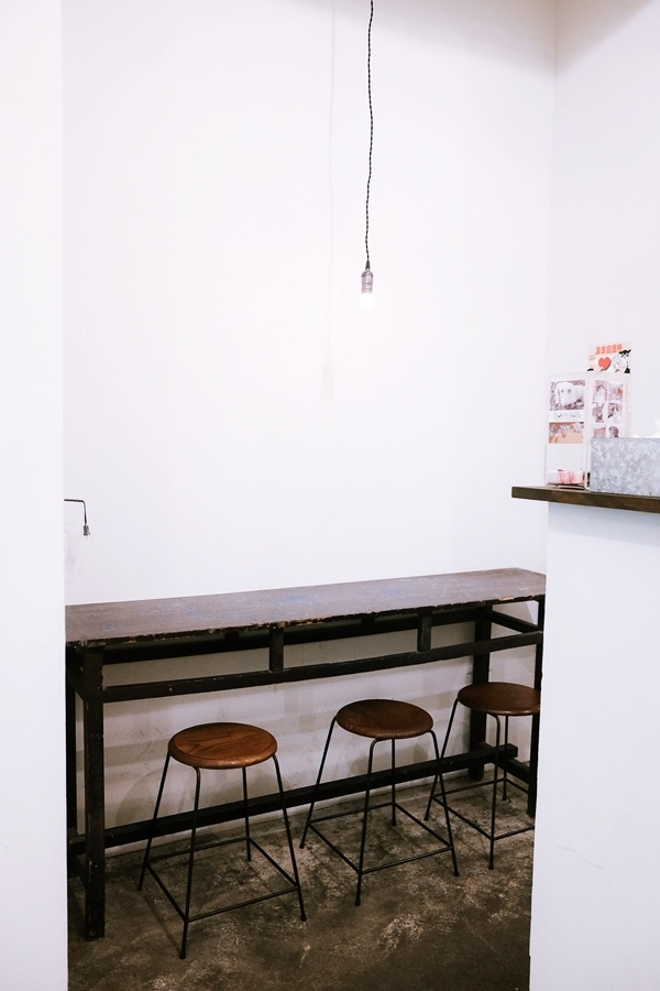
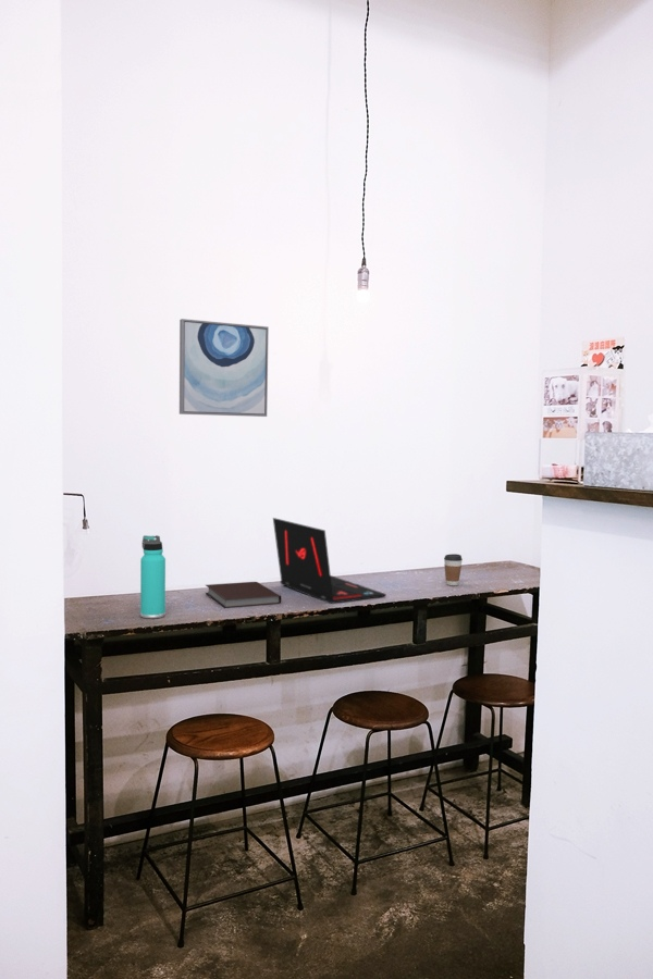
+ notebook [205,581,282,609]
+ laptop [272,517,387,605]
+ coffee cup [443,553,464,586]
+ wall art [178,318,270,418]
+ thermos bottle [139,534,167,619]
